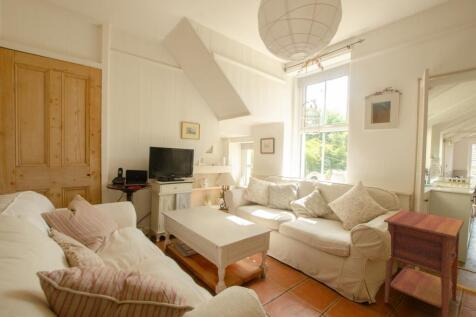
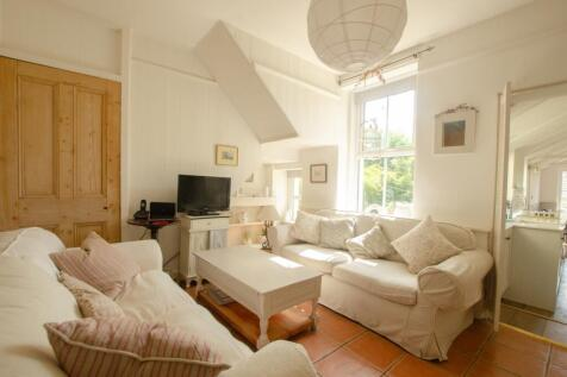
- nightstand [383,209,465,317]
